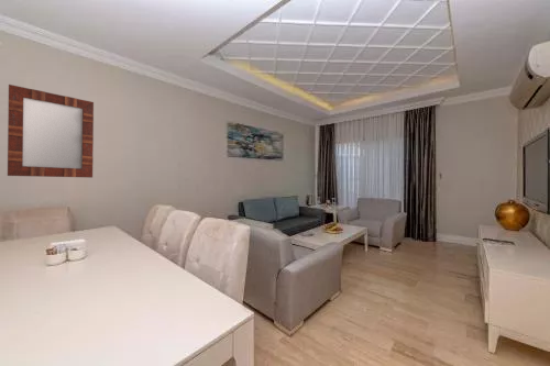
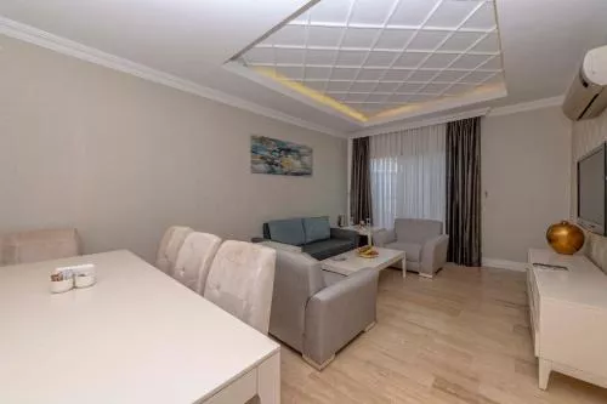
- home mirror [7,84,95,179]
